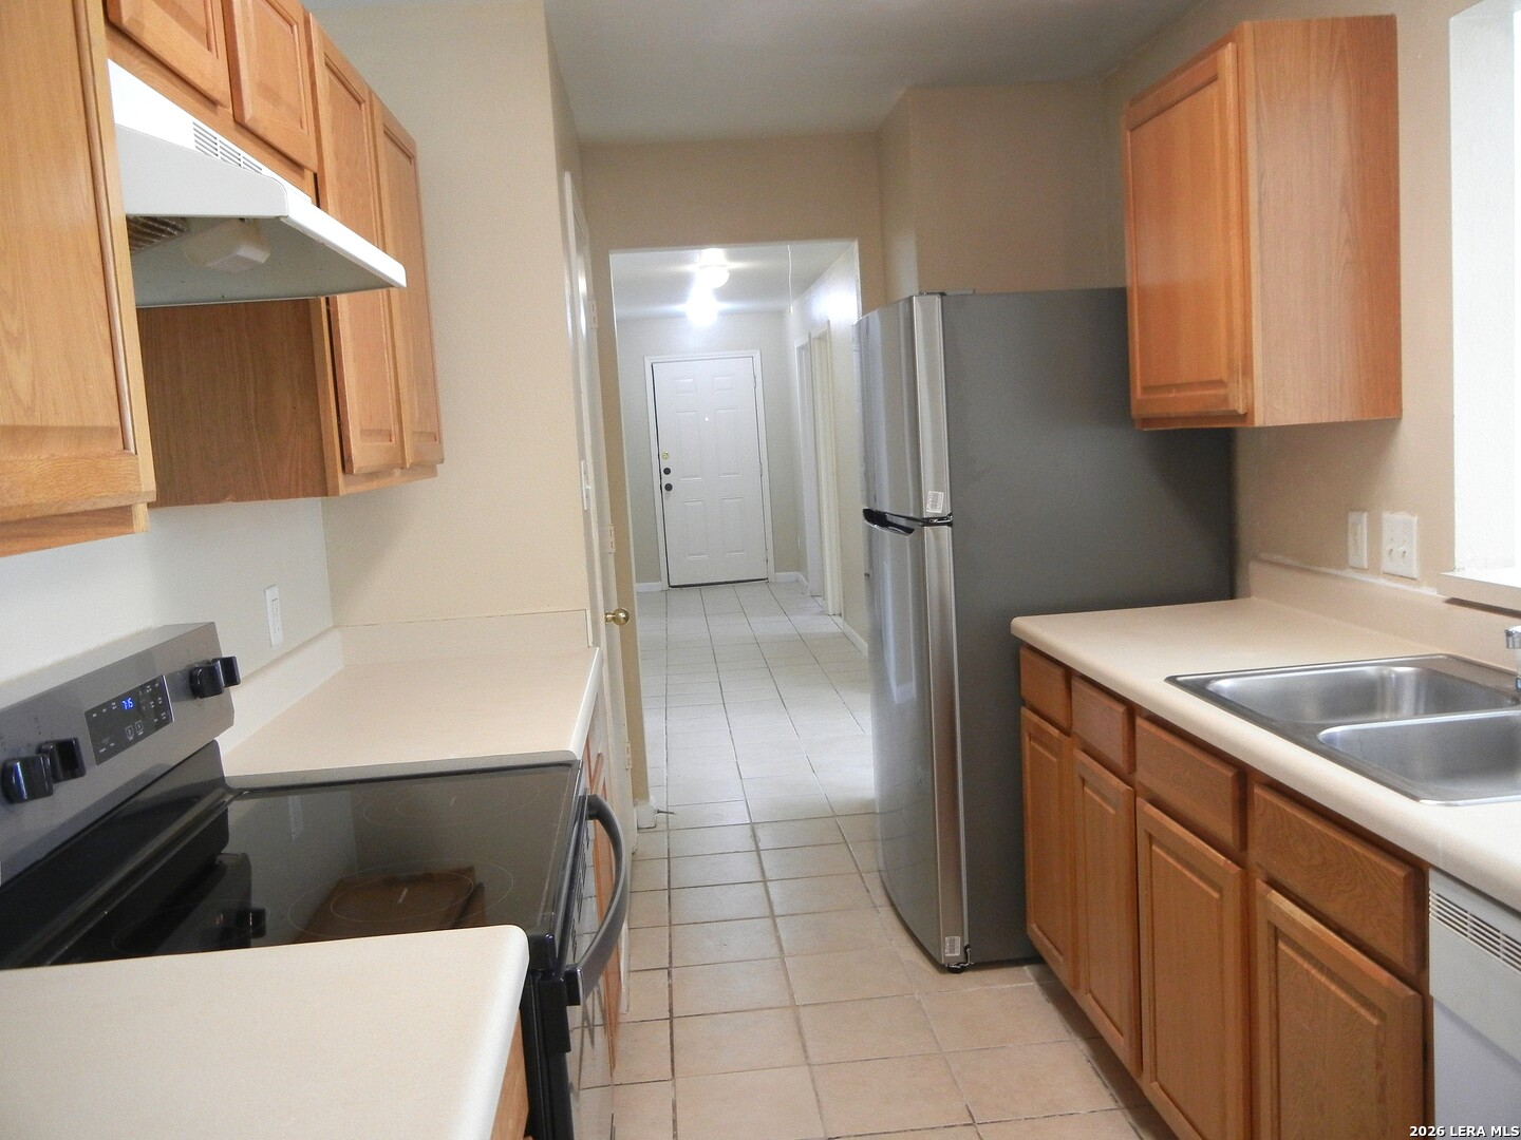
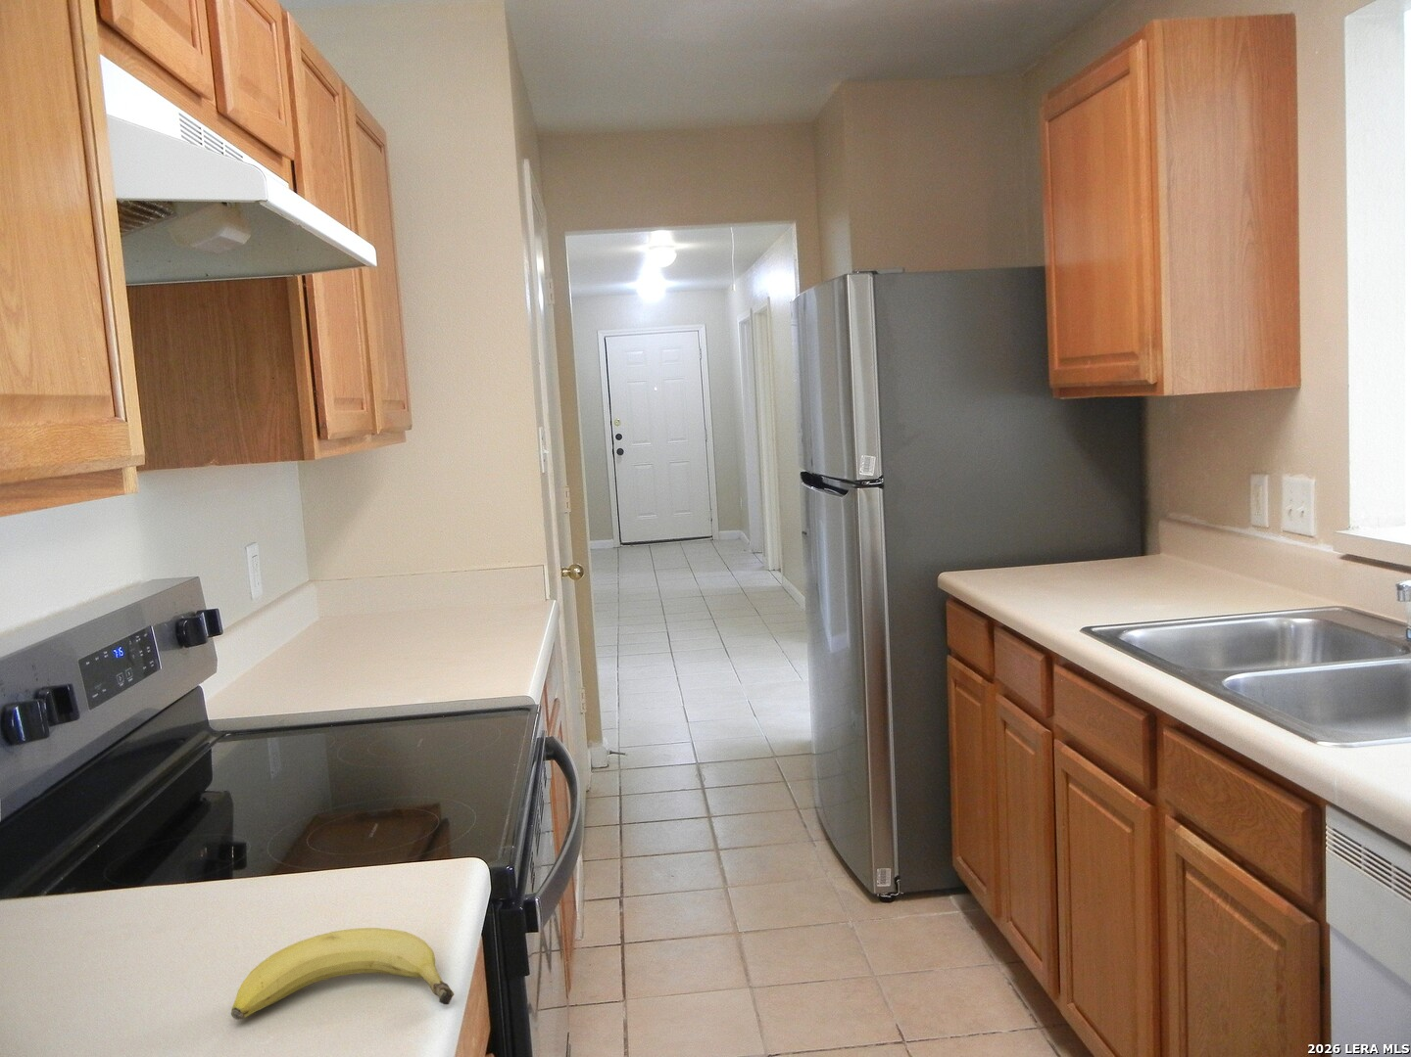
+ fruit [230,927,456,1020]
